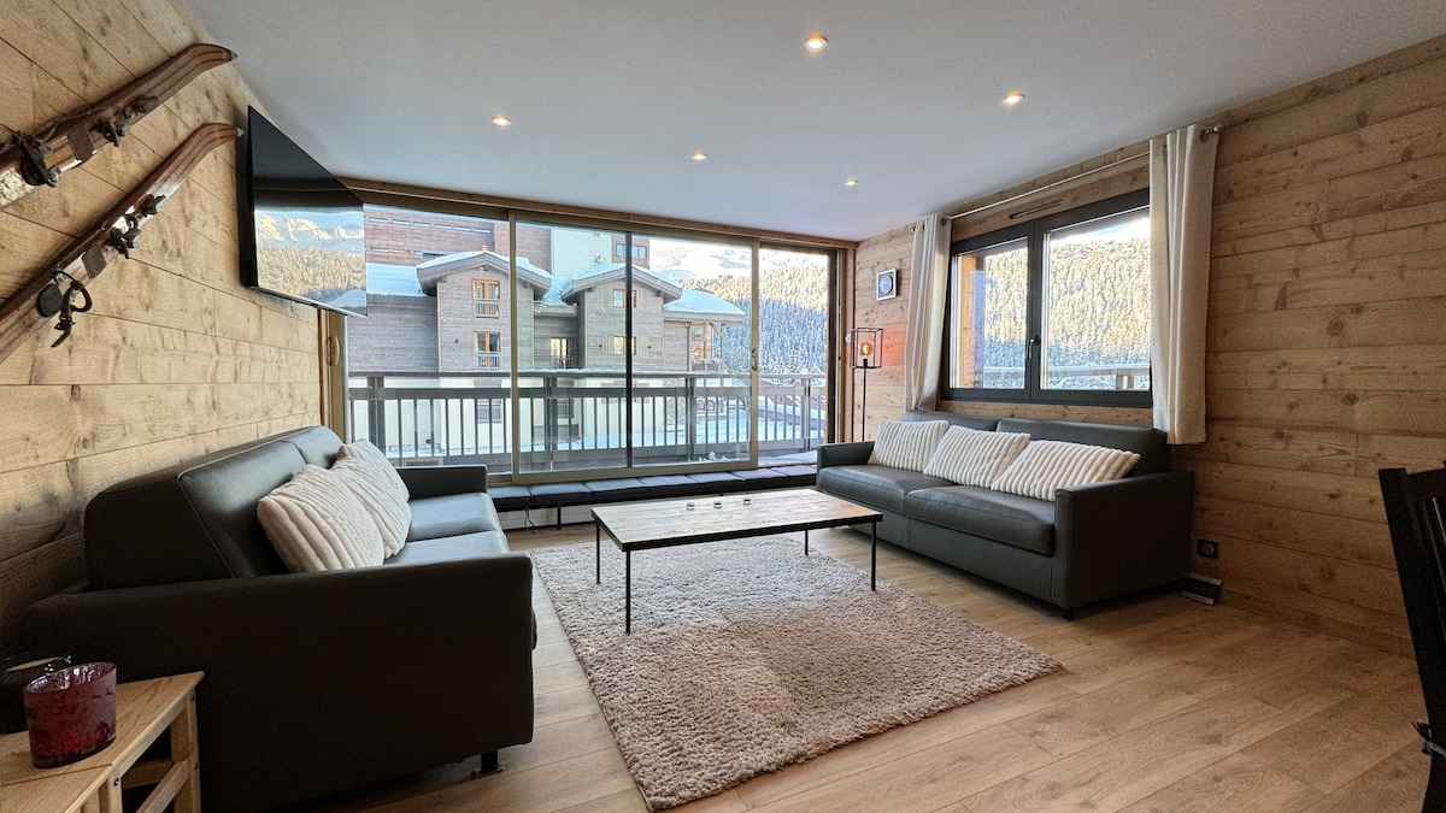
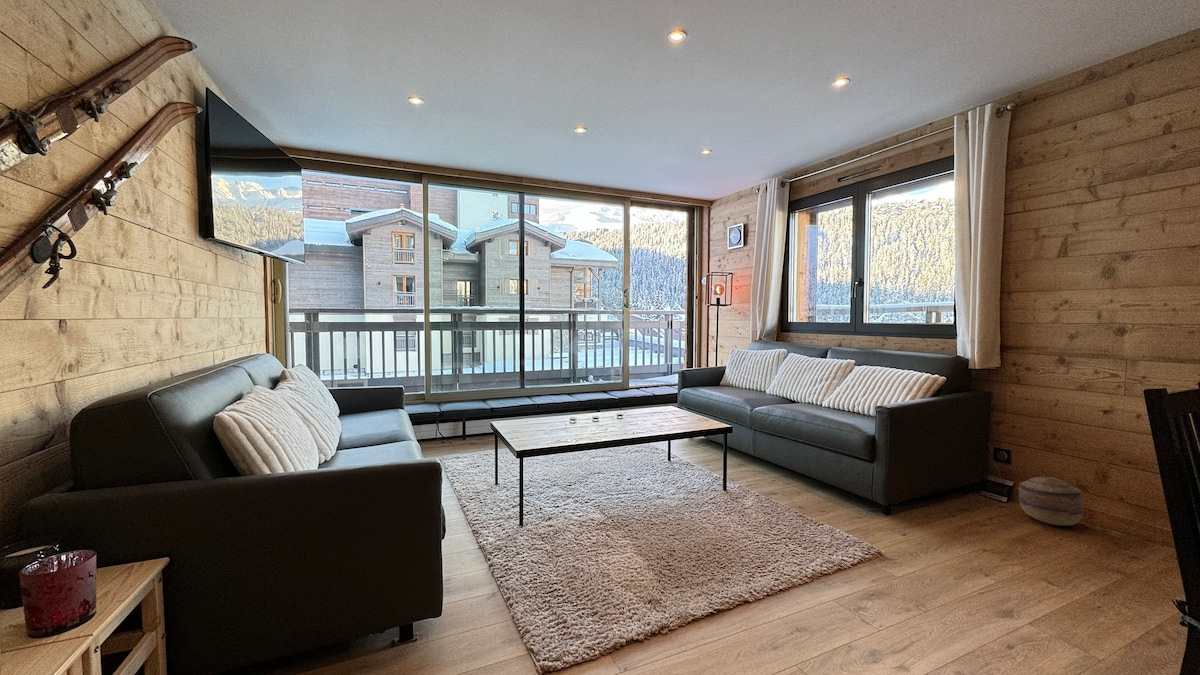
+ basket [1018,476,1084,527]
